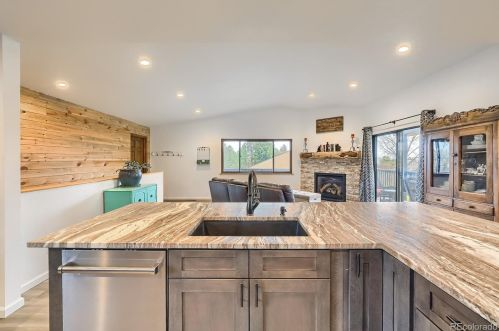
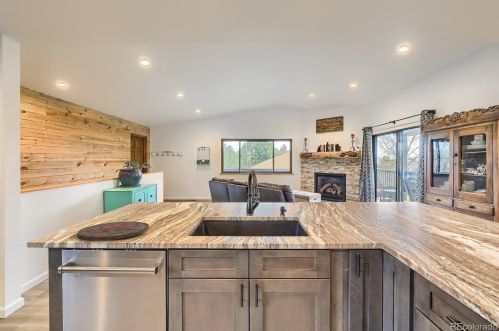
+ cutting board [77,220,150,241]
